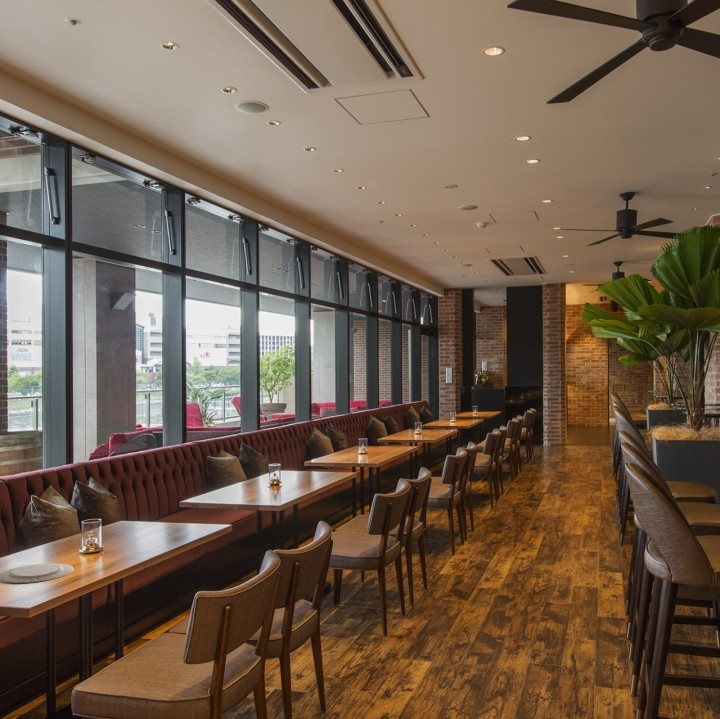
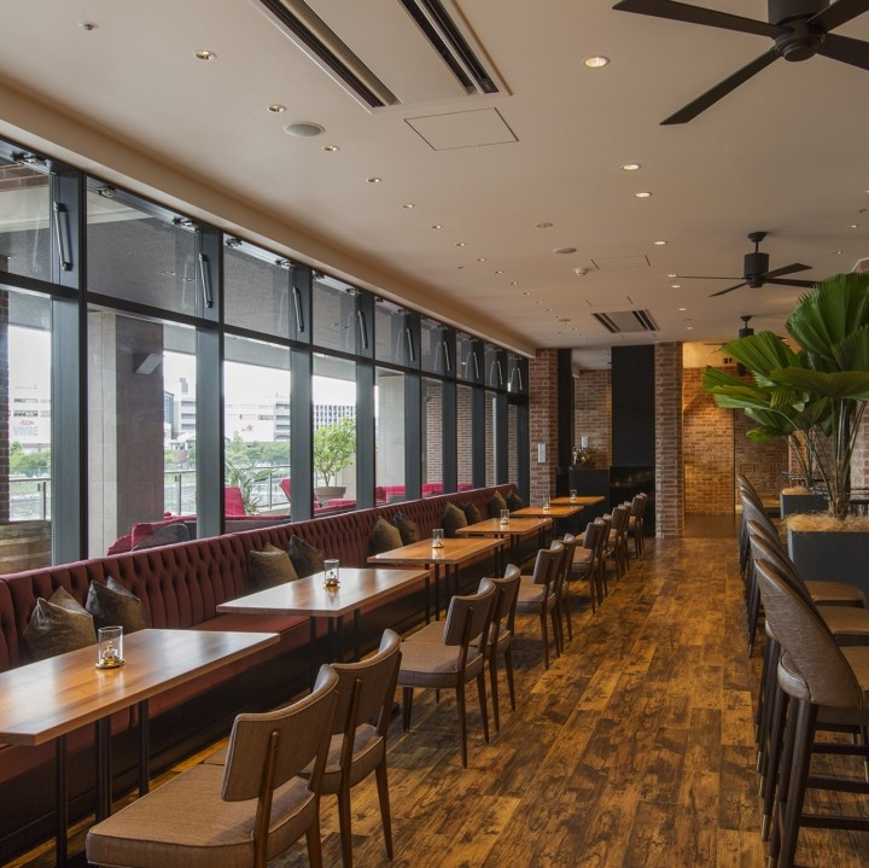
- chinaware [0,562,75,584]
